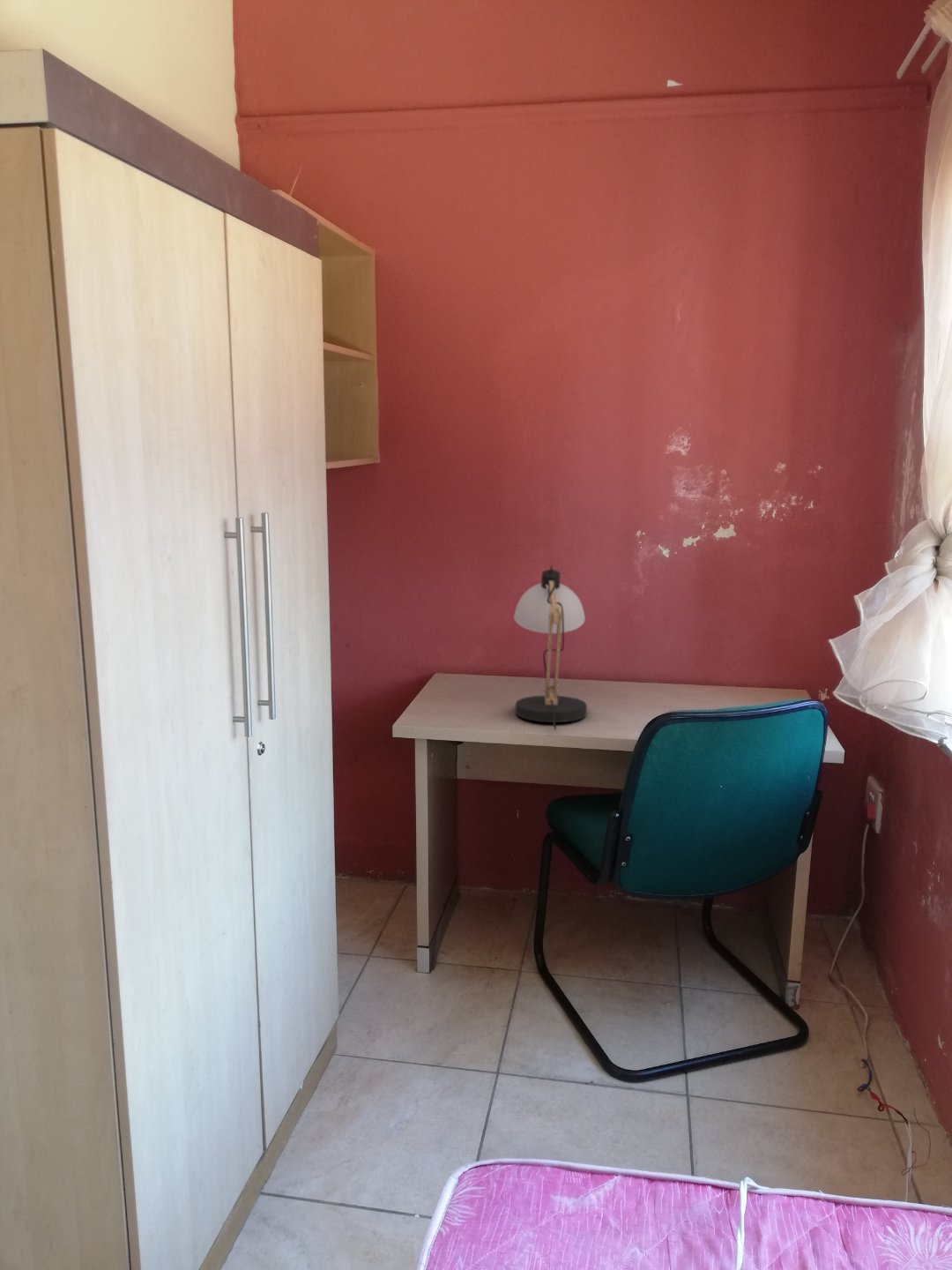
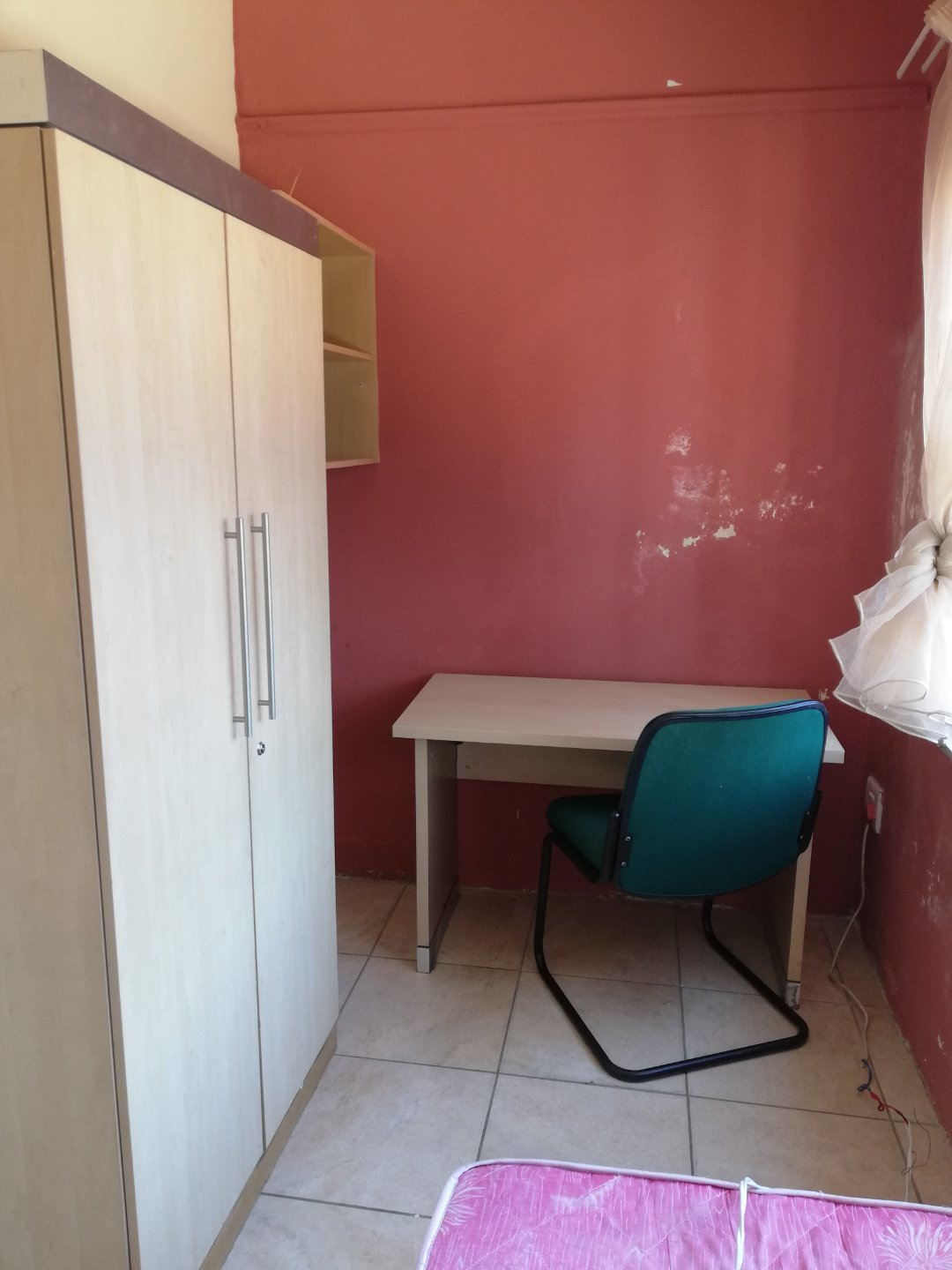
- desk lamp [513,564,588,730]
